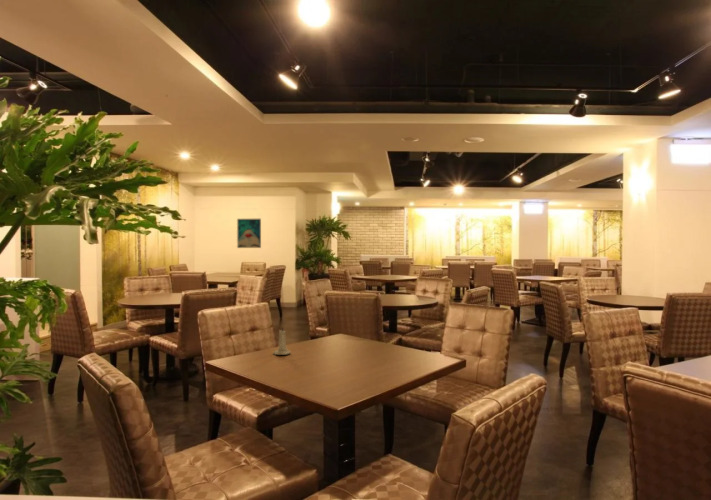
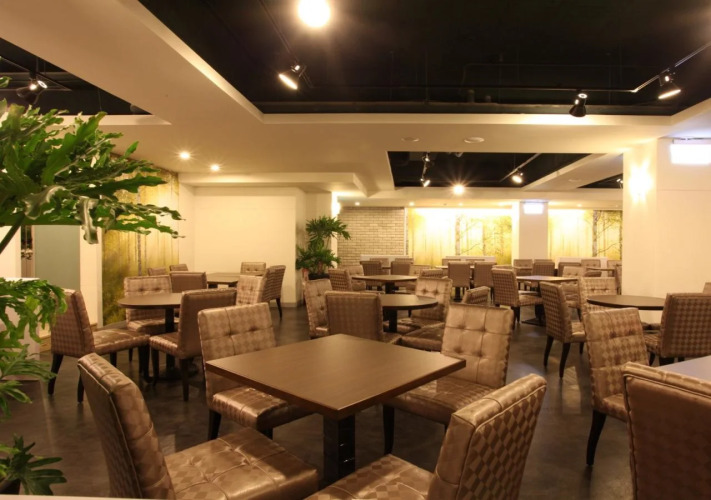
- wall art [236,218,262,249]
- candle [272,324,292,356]
